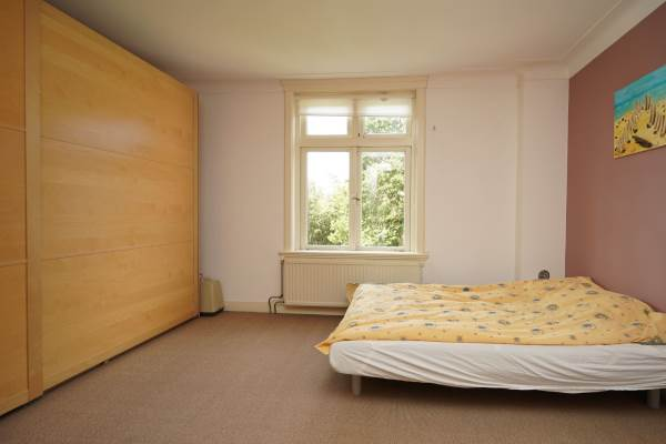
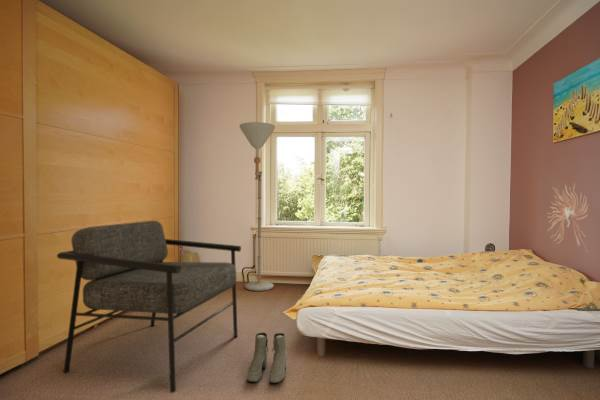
+ boots [247,332,288,384]
+ armchair [56,220,242,393]
+ wall sculpture [547,182,590,254]
+ floor lamp [238,121,276,292]
